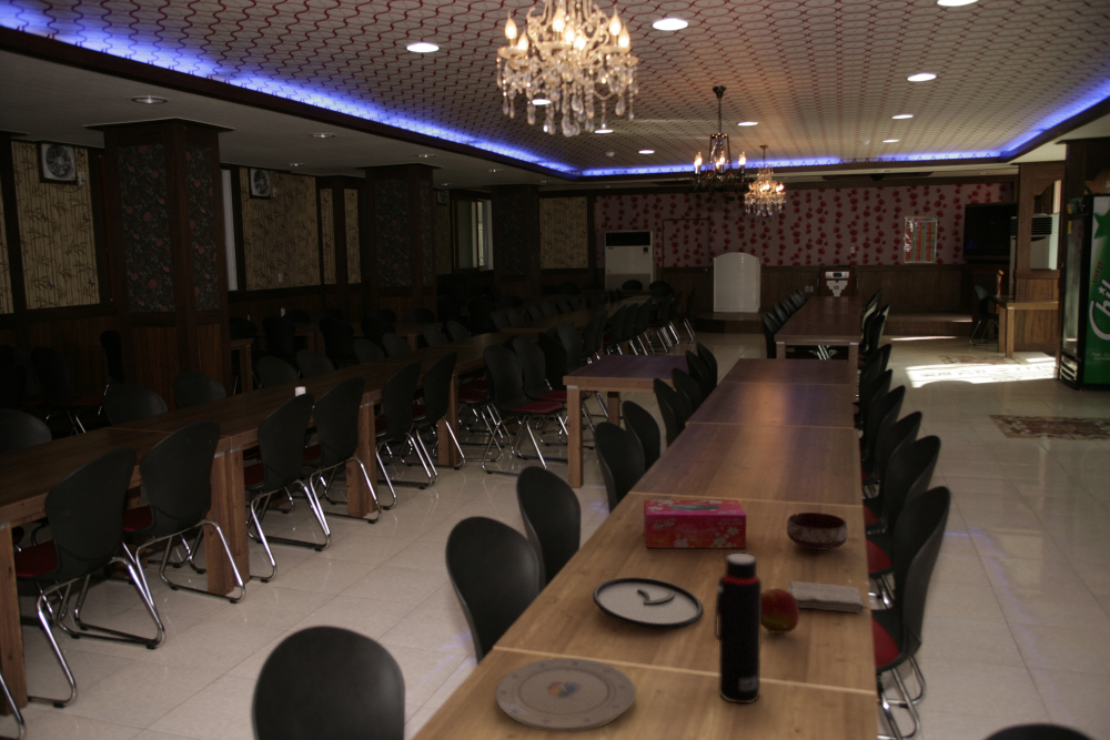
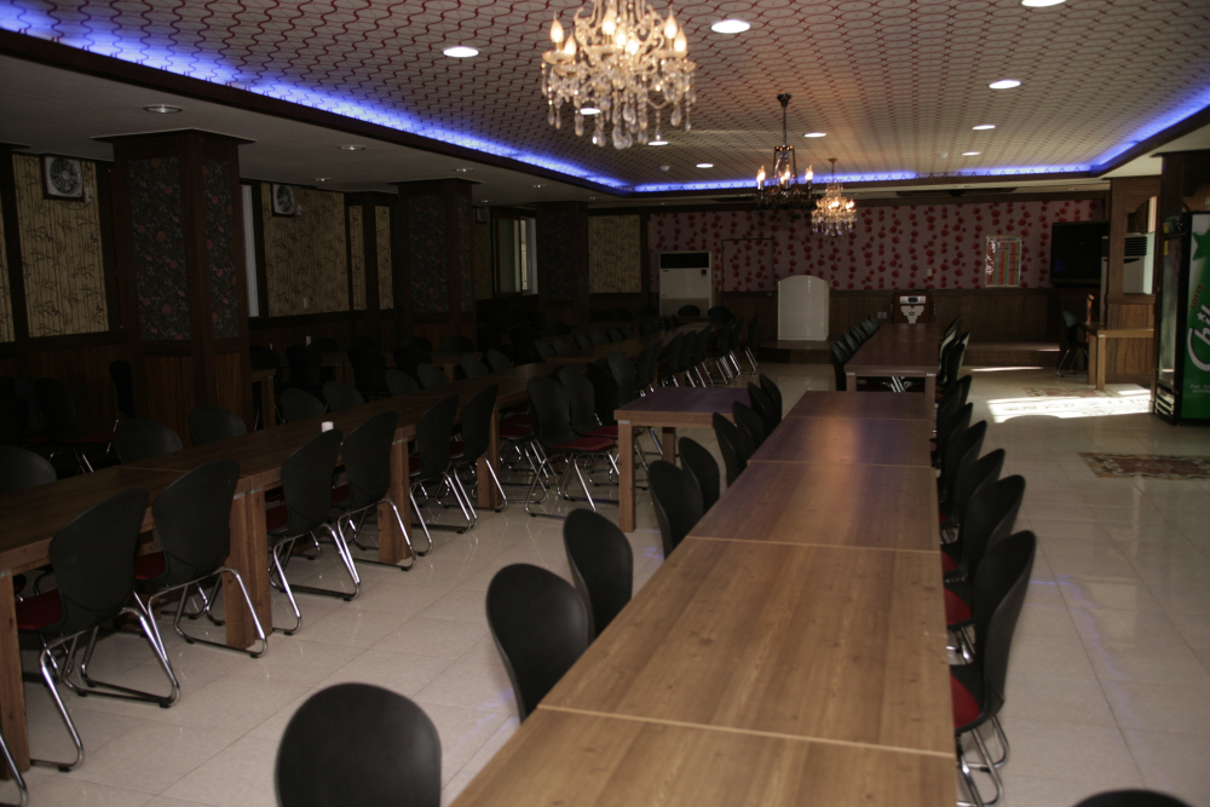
- water bottle [713,553,763,704]
- washcloth [786,580,866,614]
- fruit [761,587,800,635]
- plate [494,657,637,733]
- tissue box [643,499,747,549]
- bowl [786,511,849,551]
- plate [592,576,704,630]
